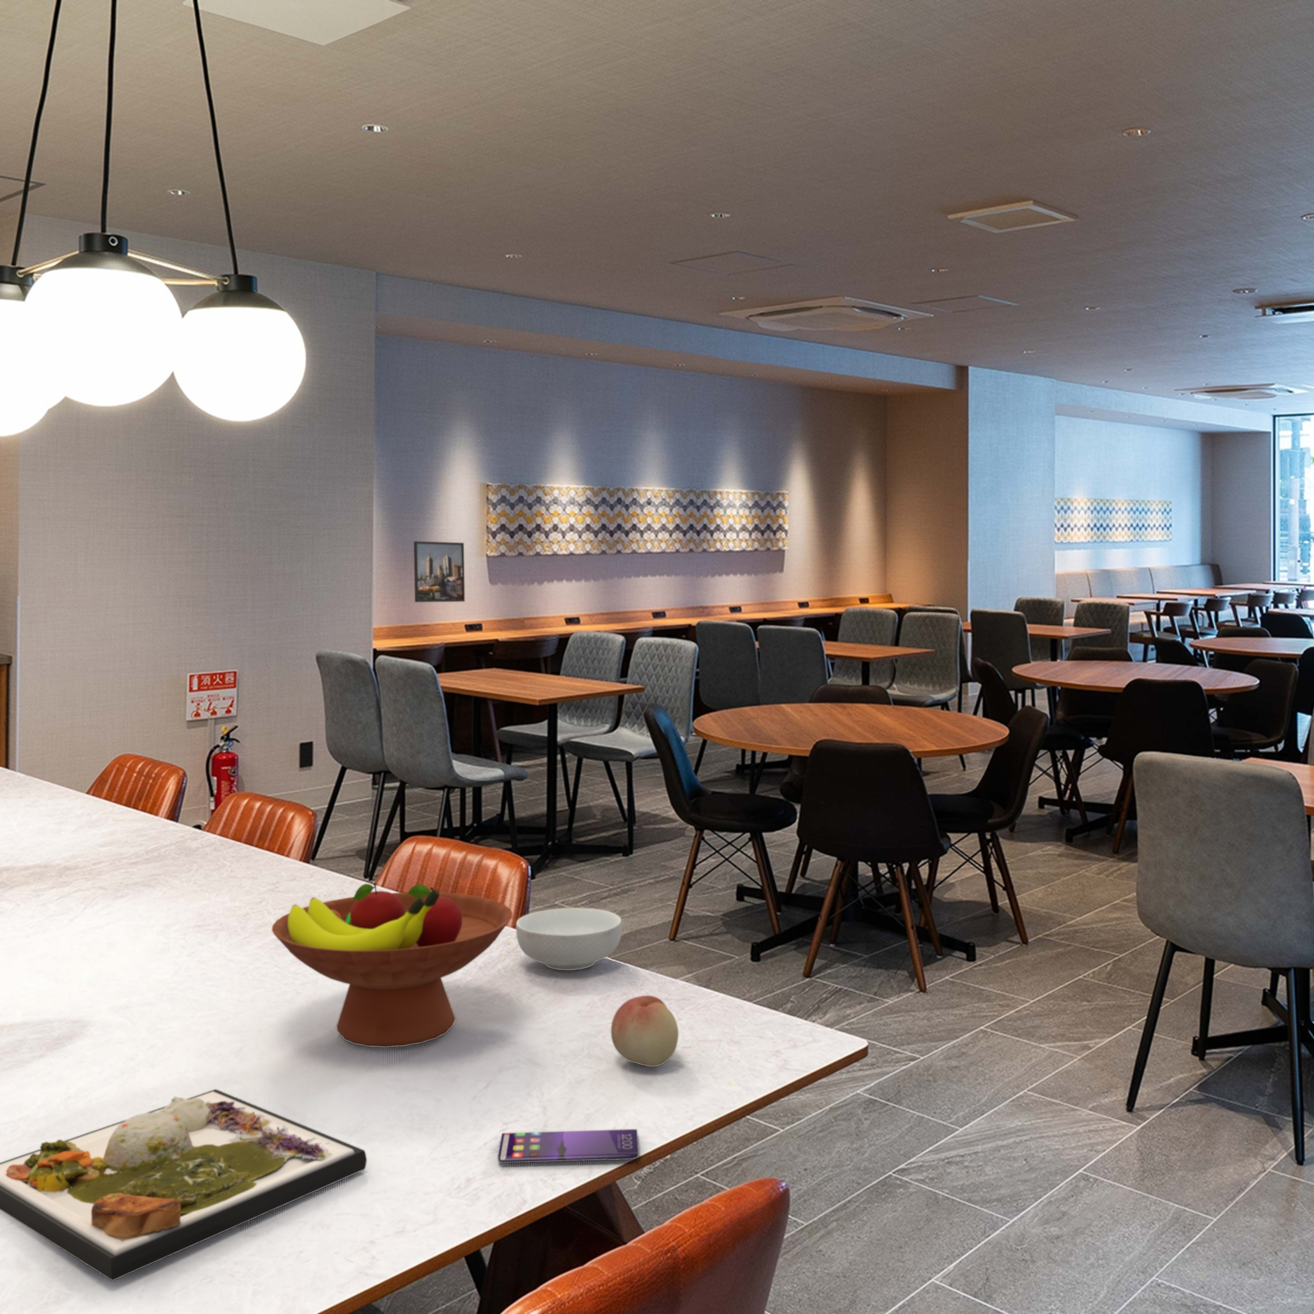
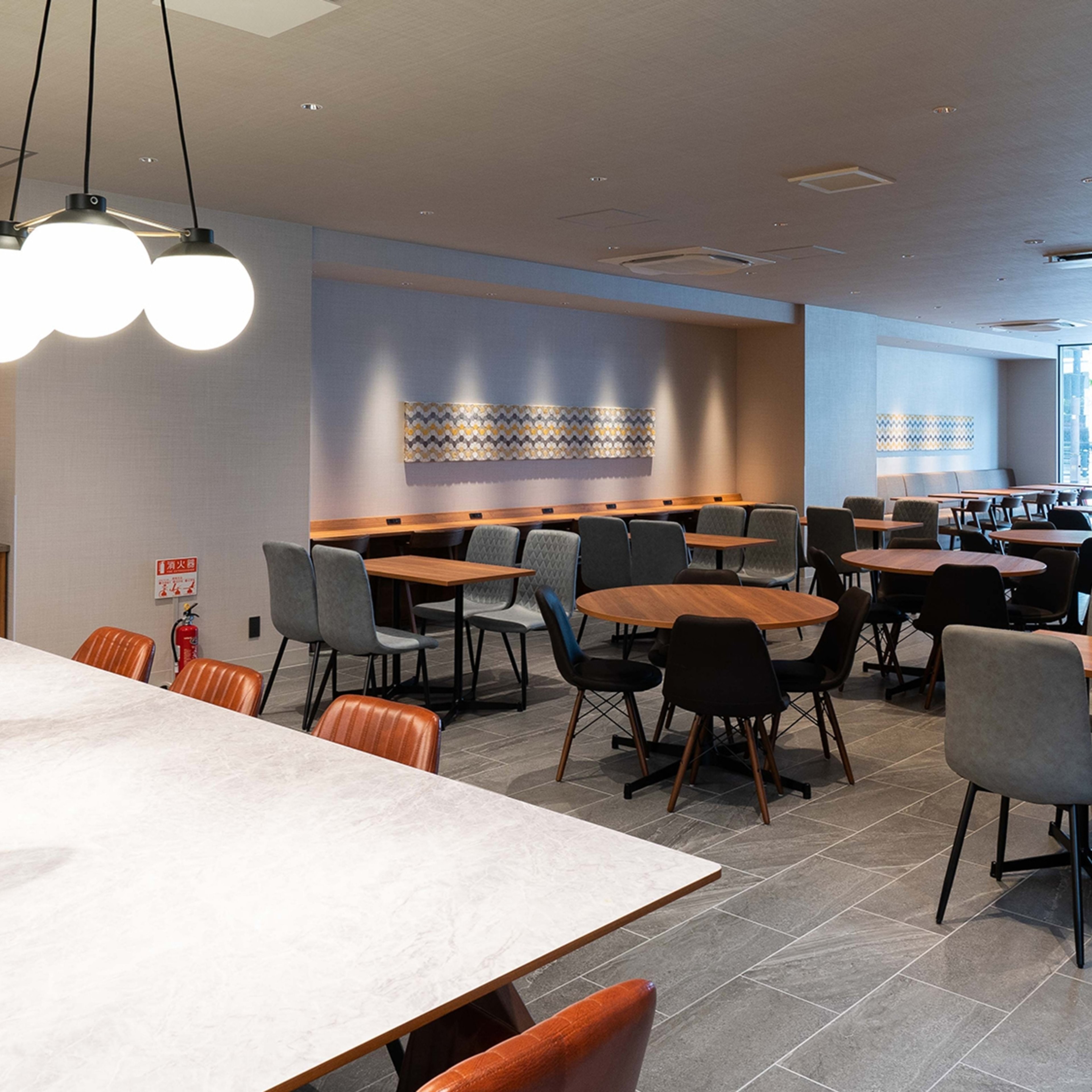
- smartphone [497,1129,639,1164]
- cereal bowl [516,907,622,971]
- dinner plate [0,1089,367,1282]
- fruit [610,995,679,1067]
- fruit bowl [272,882,513,1048]
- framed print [414,541,464,603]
